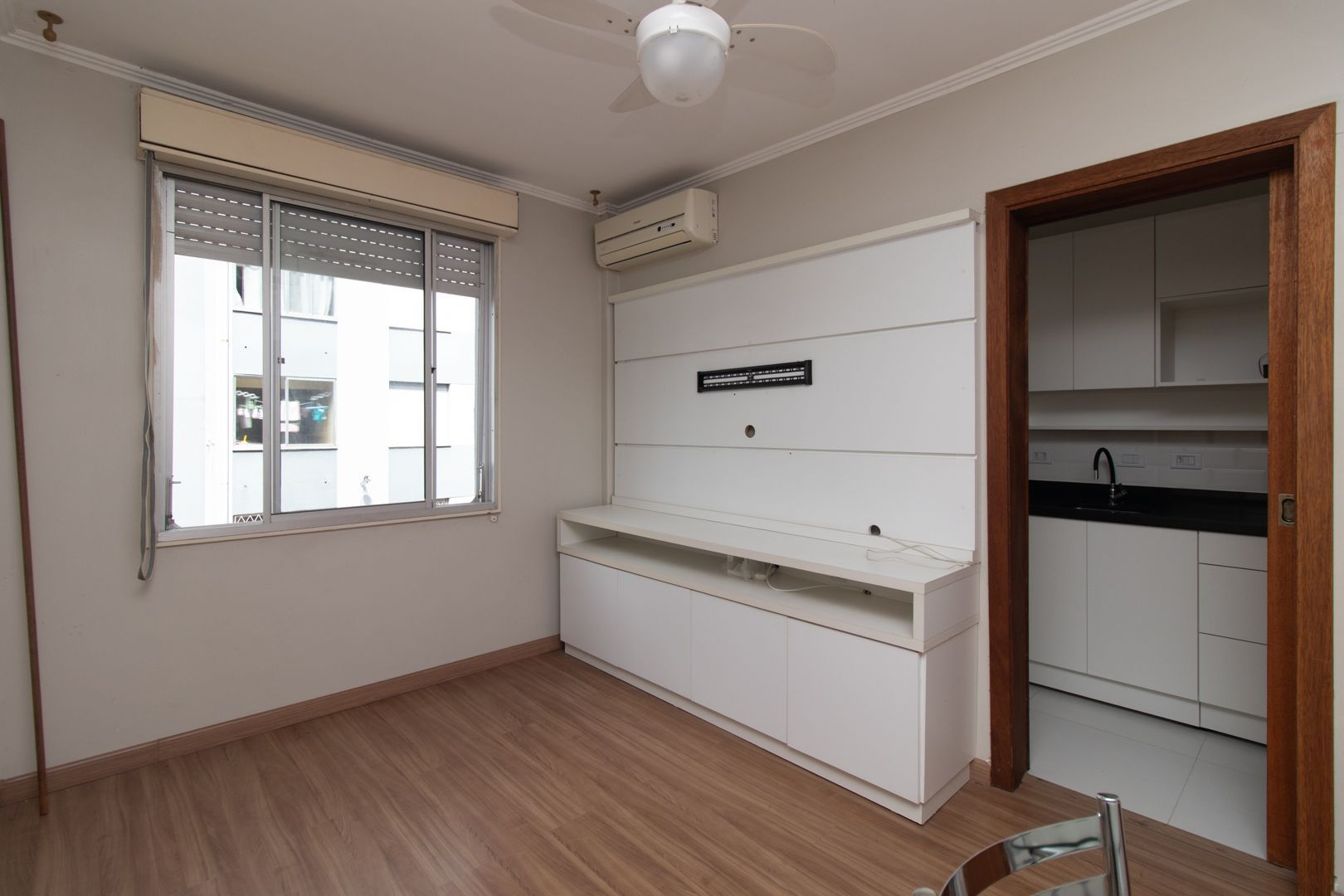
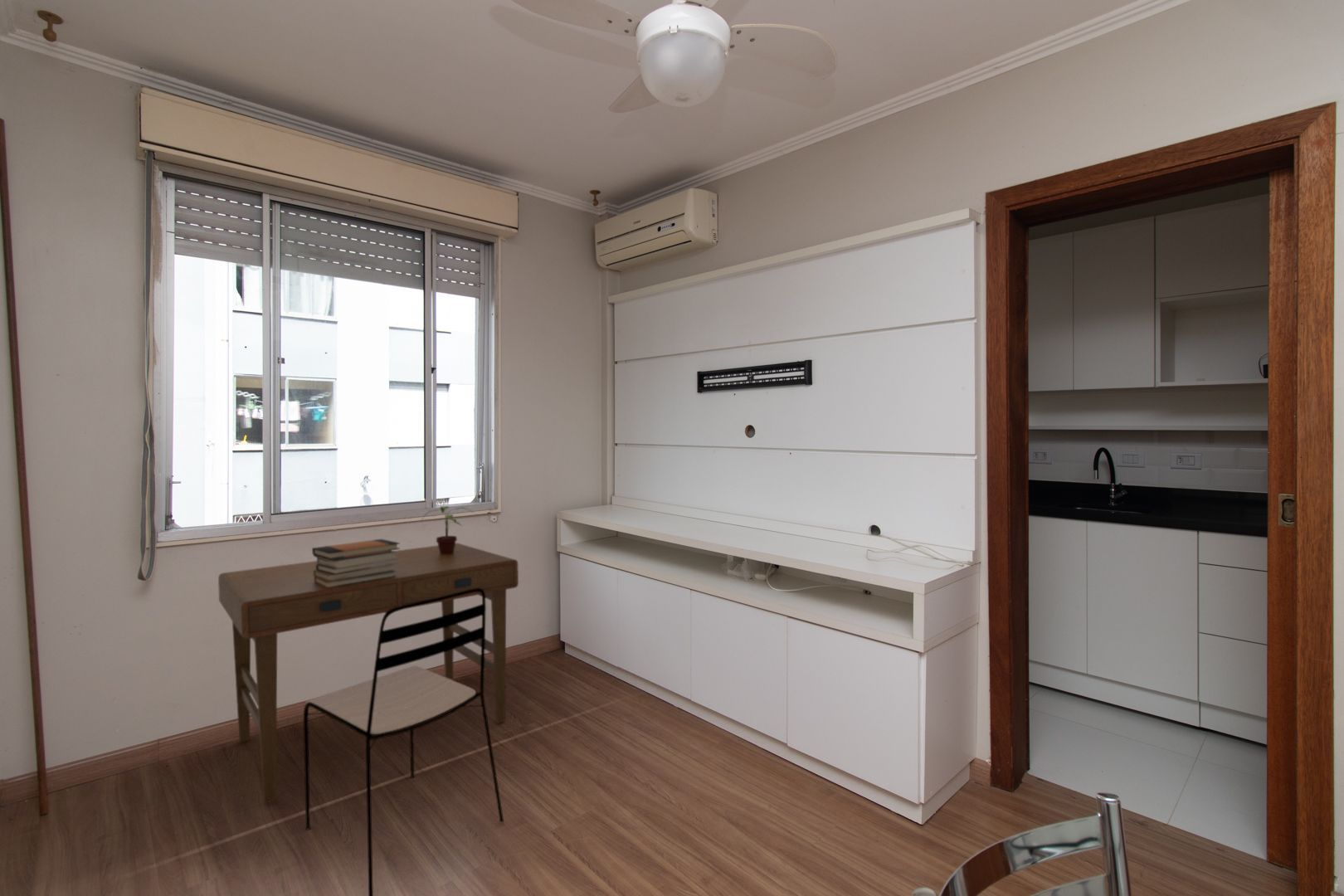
+ dining chair [303,588,504,896]
+ book stack [311,538,401,588]
+ potted plant [421,505,475,554]
+ desk [217,543,519,805]
